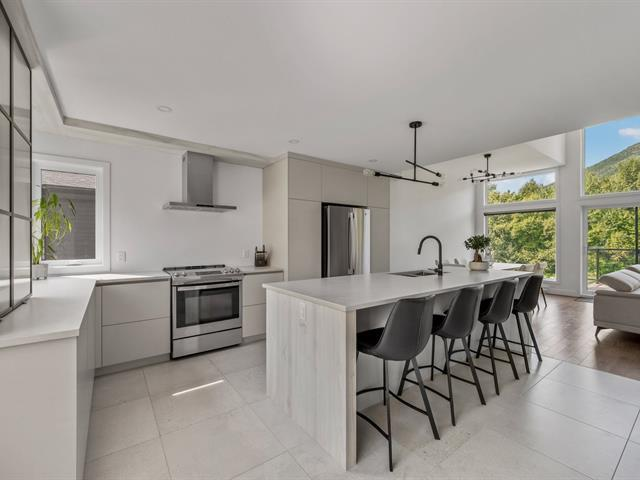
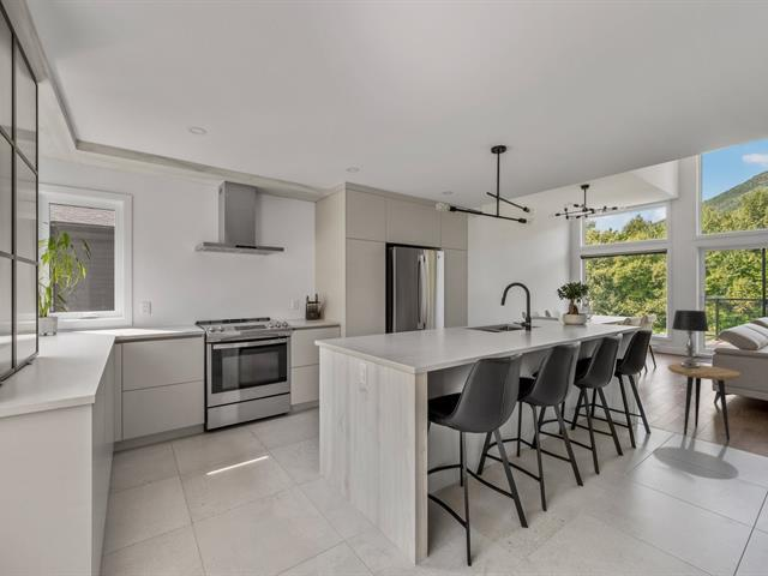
+ side table [667,364,742,442]
+ table lamp [671,308,710,368]
